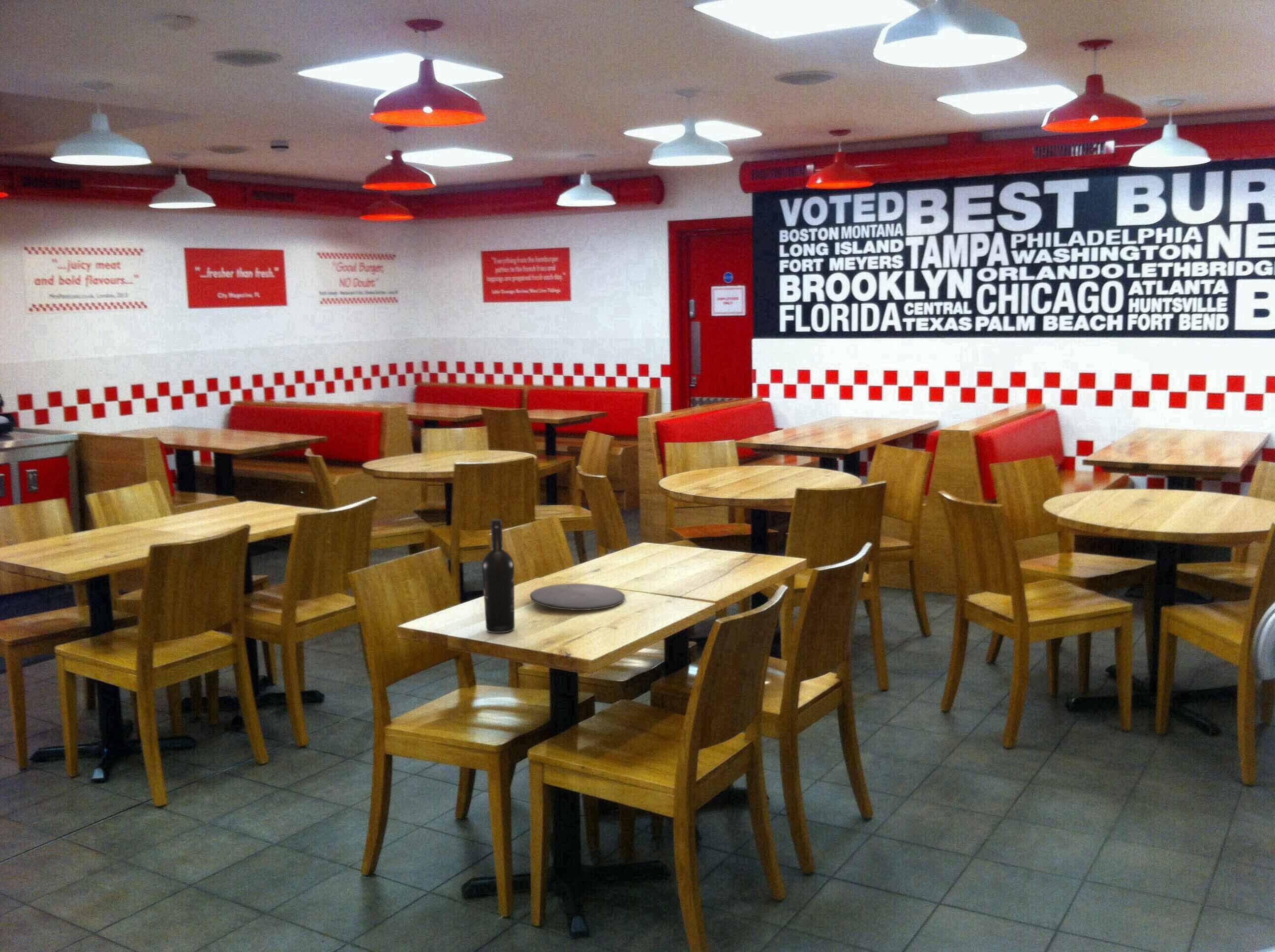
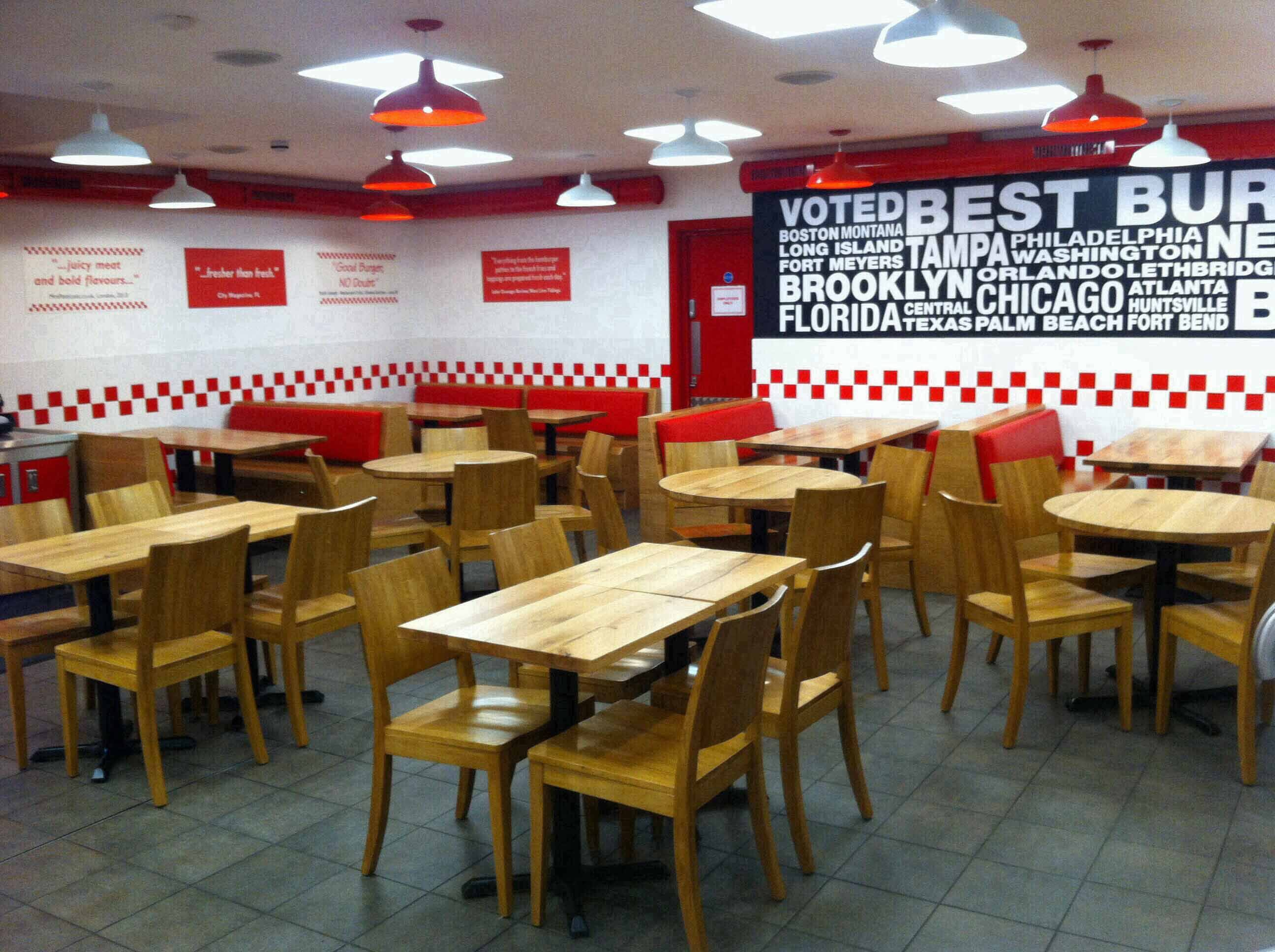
- wine bottle [482,519,515,633]
- plate [529,583,625,611]
